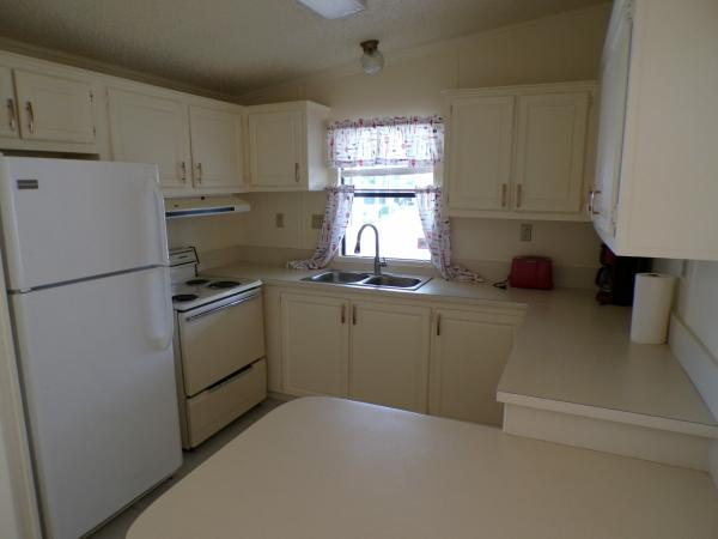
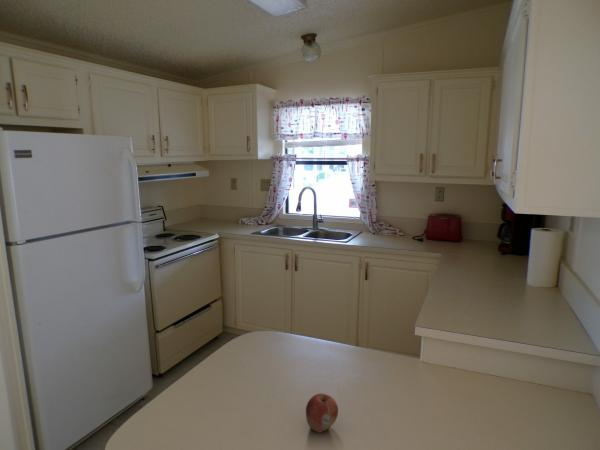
+ fruit [305,393,339,434]
